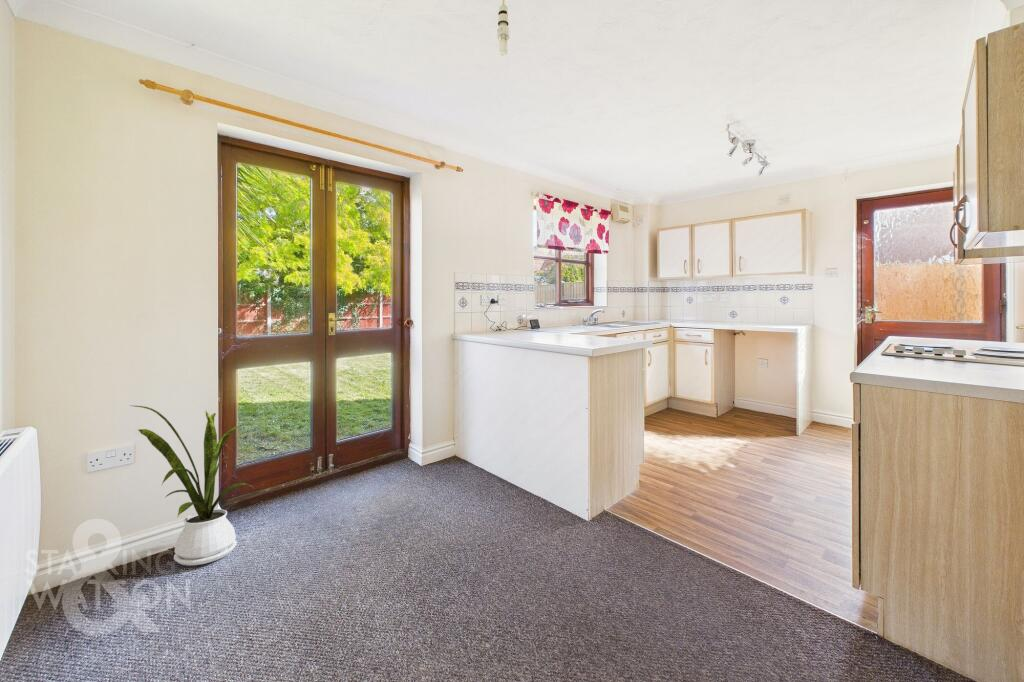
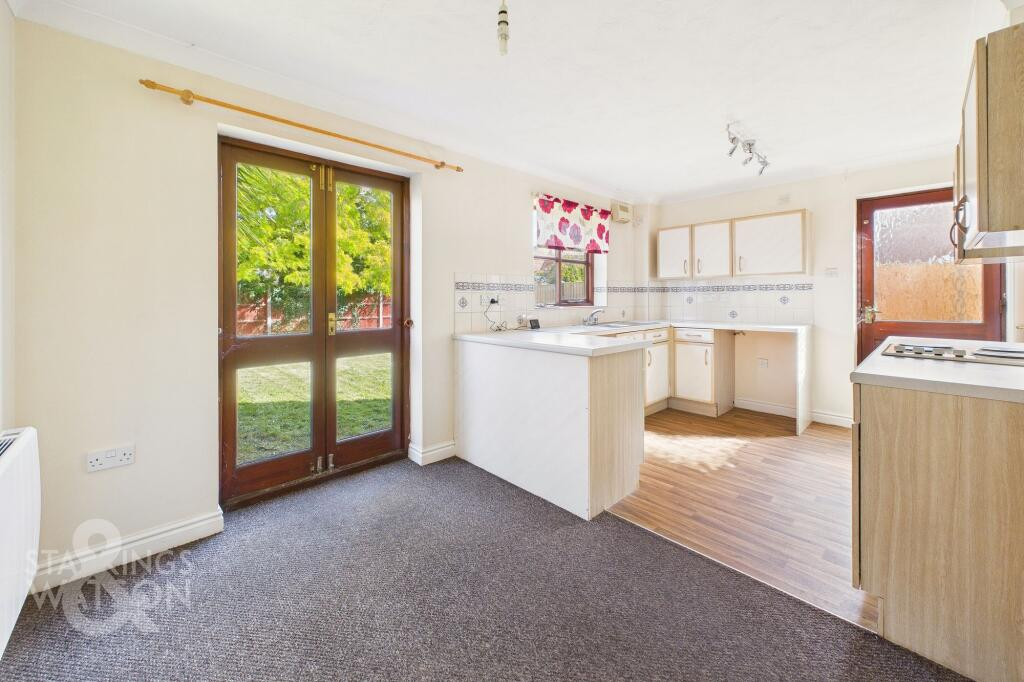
- house plant [128,404,255,566]
